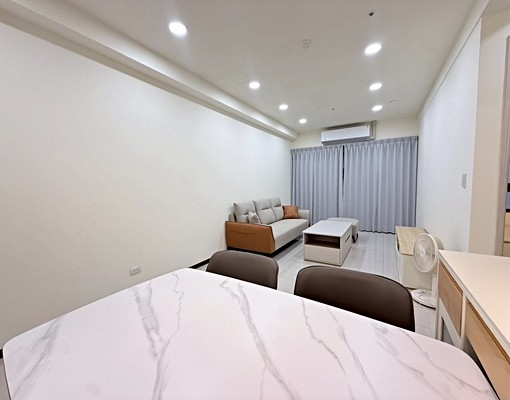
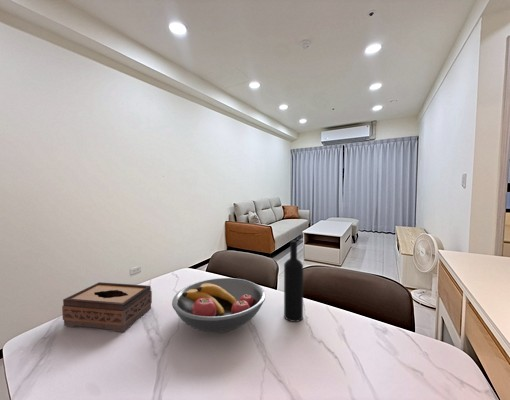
+ tissue box [61,281,153,333]
+ fruit bowl [171,277,266,334]
+ wine bottle [283,239,304,323]
